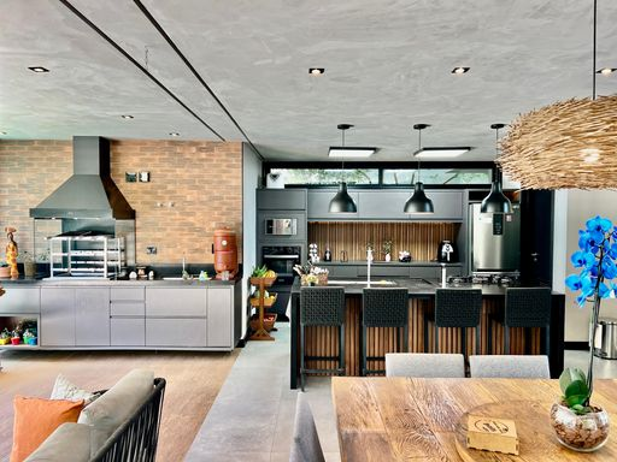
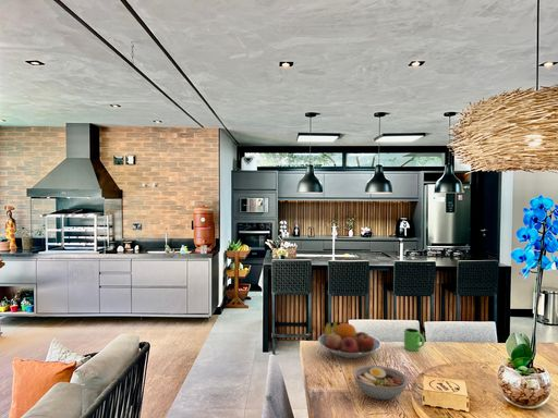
+ mug [403,327,426,352]
+ bowl [352,364,409,401]
+ fruit bowl [317,321,383,359]
